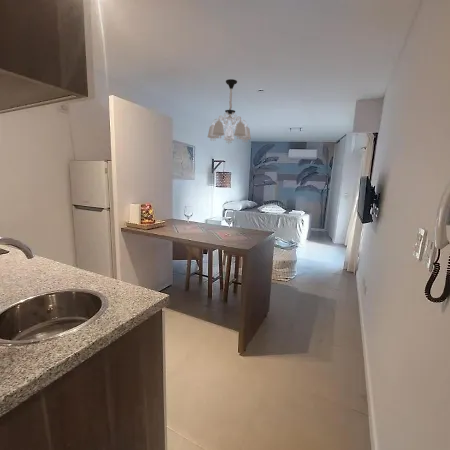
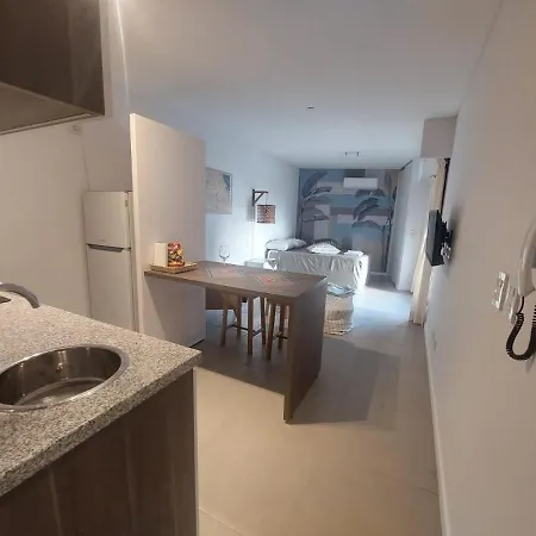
- chandelier [207,78,252,144]
